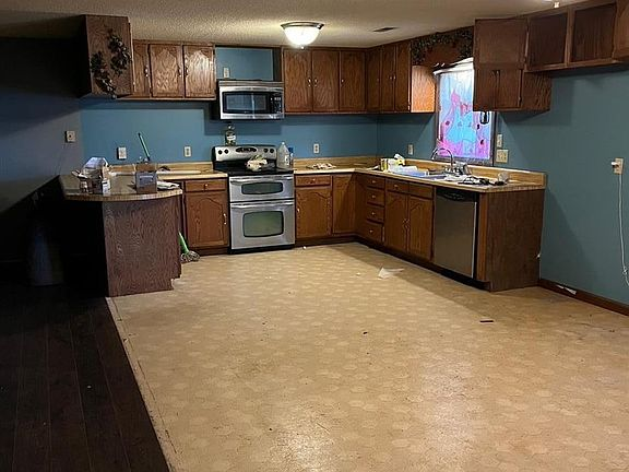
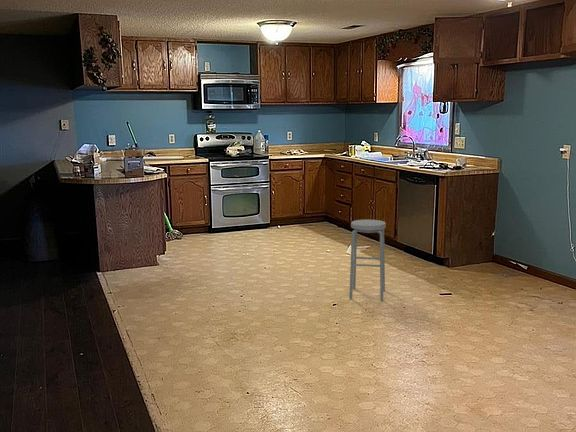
+ stool [348,219,387,301]
